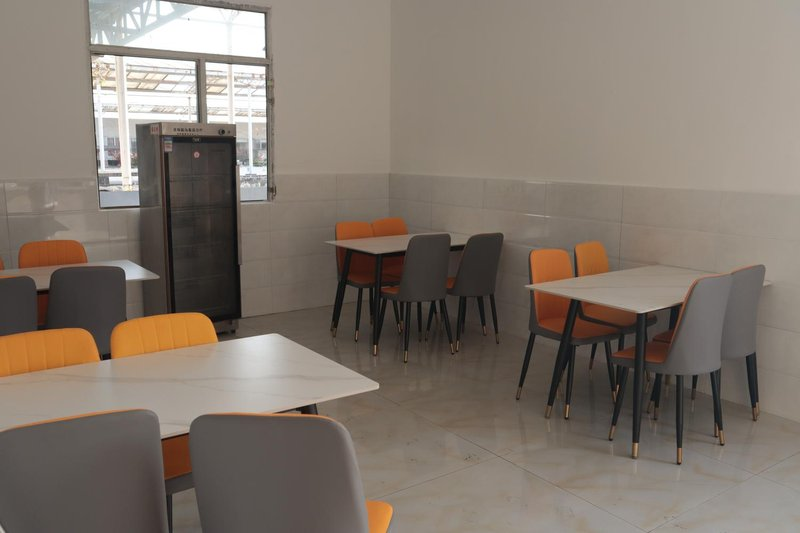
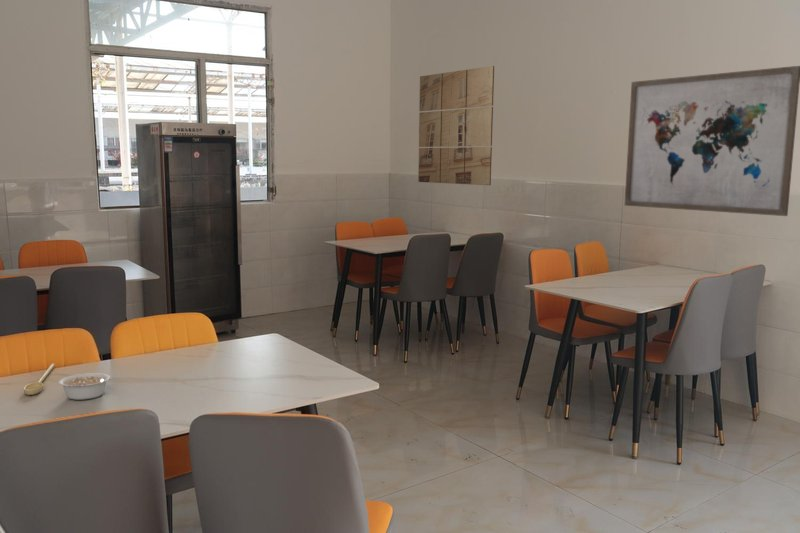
+ wall art [624,65,800,217]
+ legume [57,372,112,401]
+ spoon [23,363,56,396]
+ wall art [417,65,495,186]
